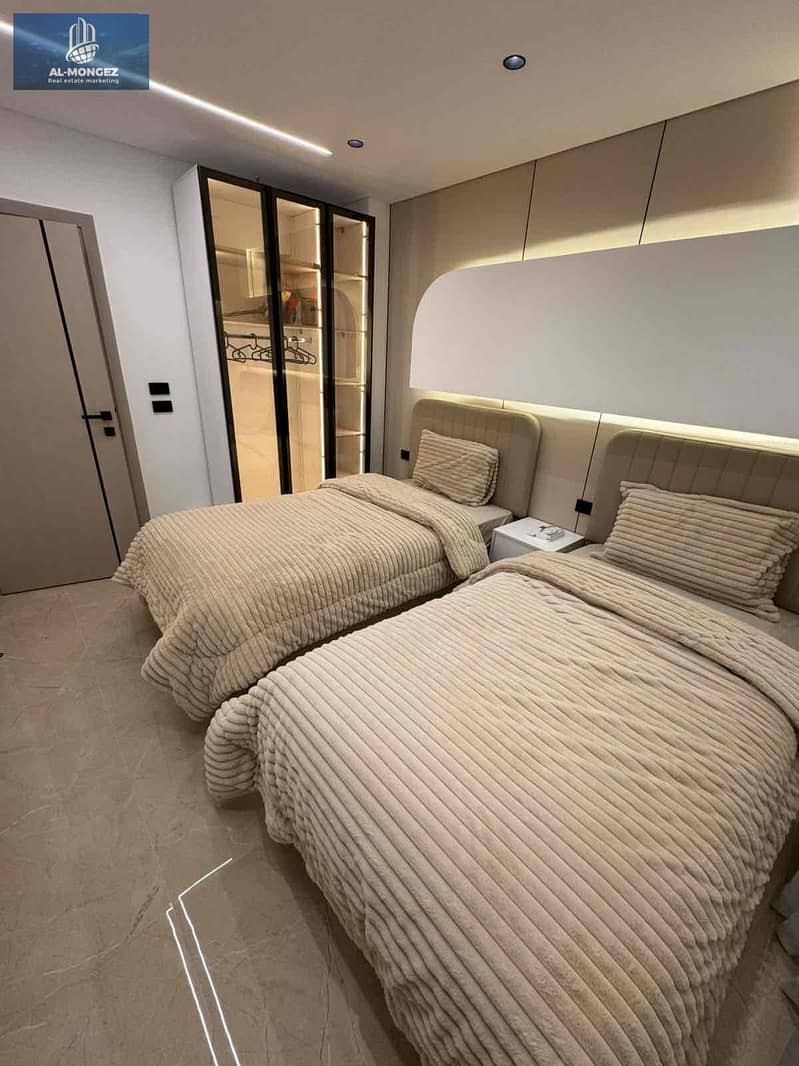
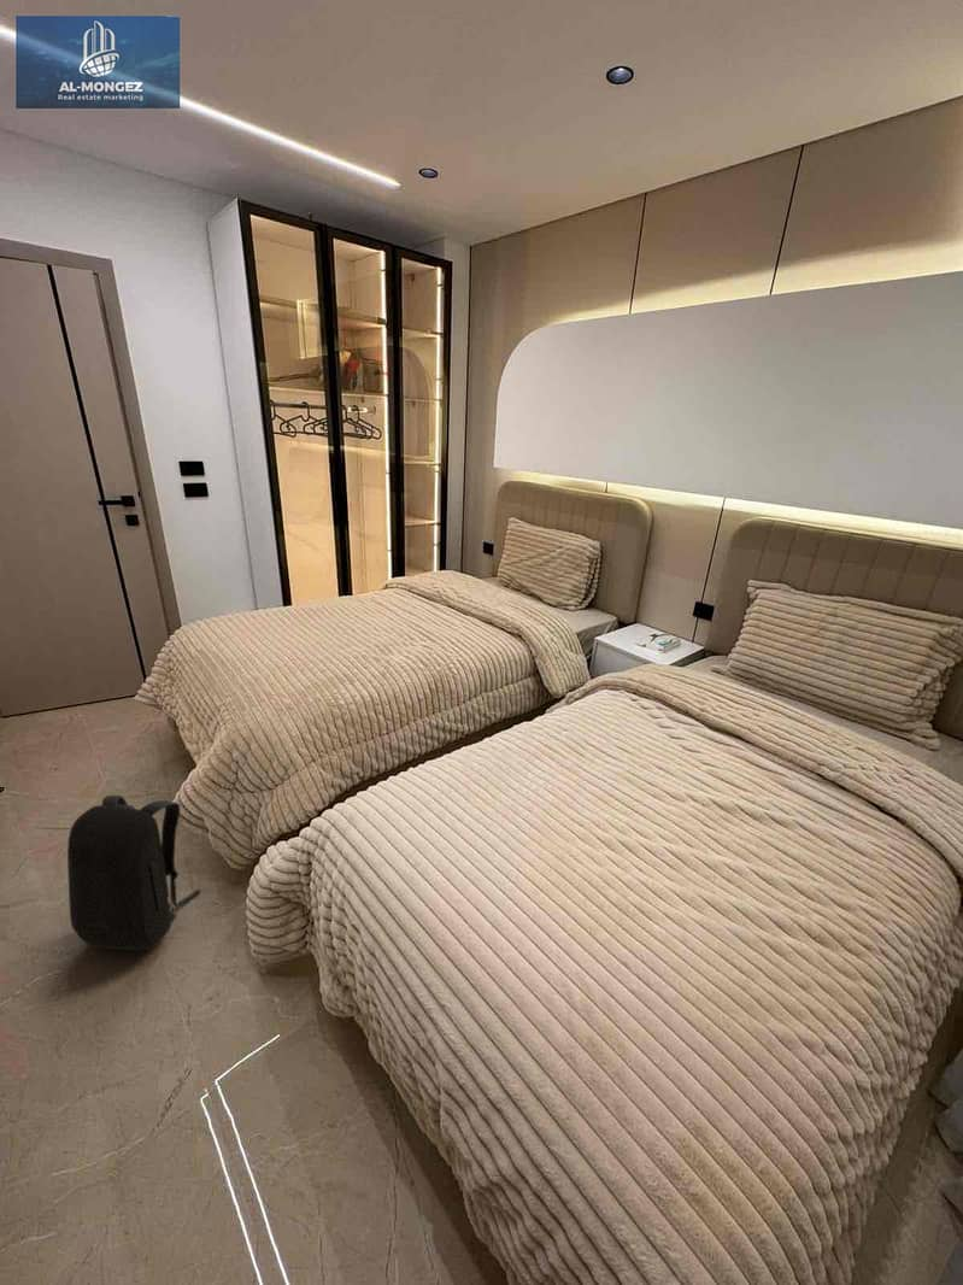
+ backpack [66,794,201,951]
